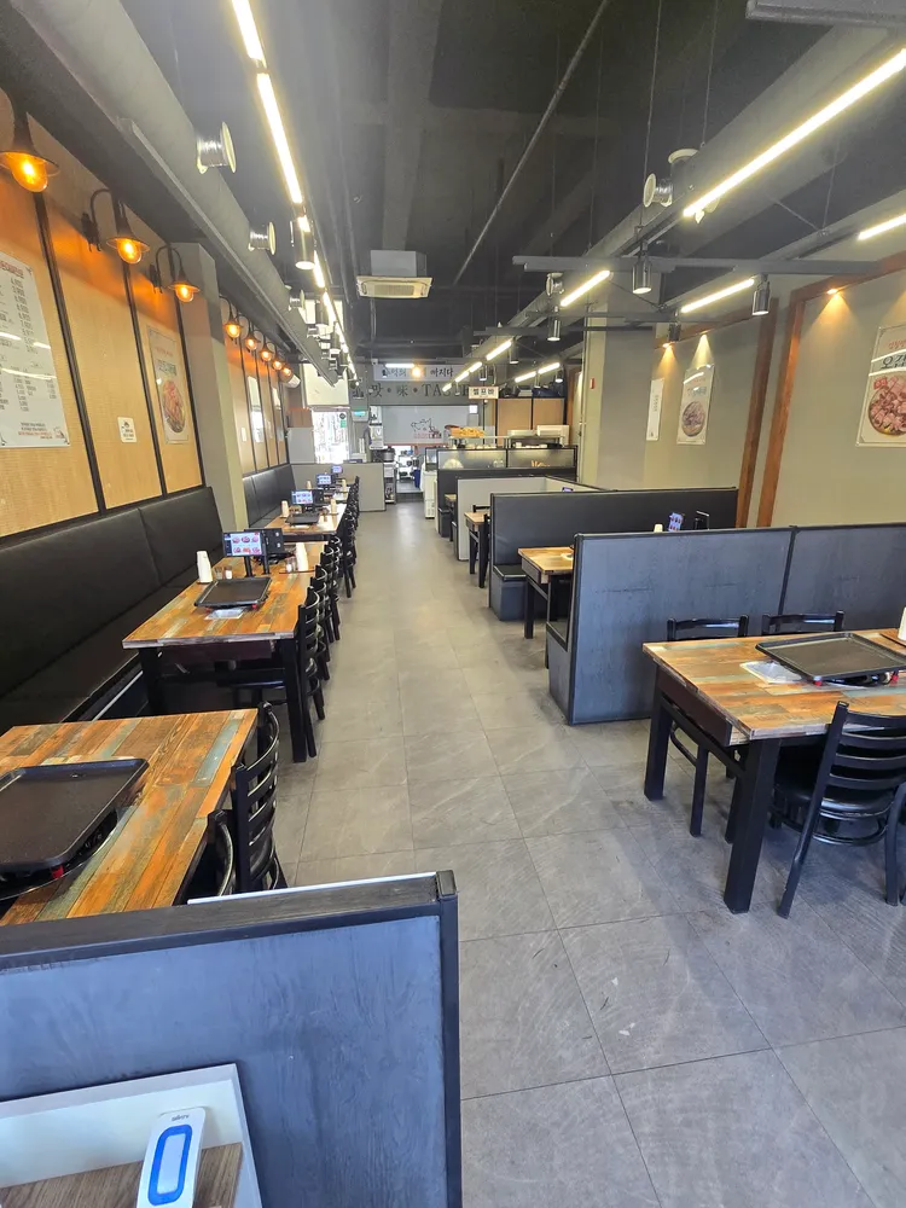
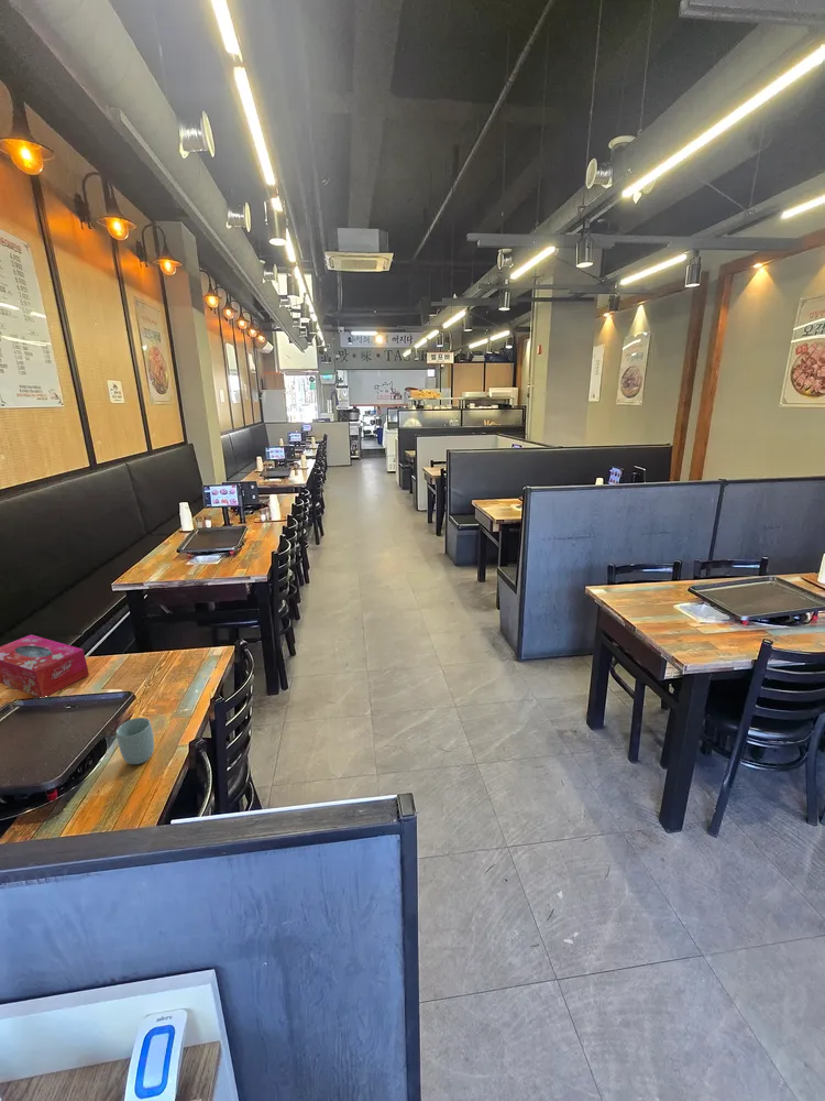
+ cup [116,717,155,765]
+ tissue box [0,634,90,698]
